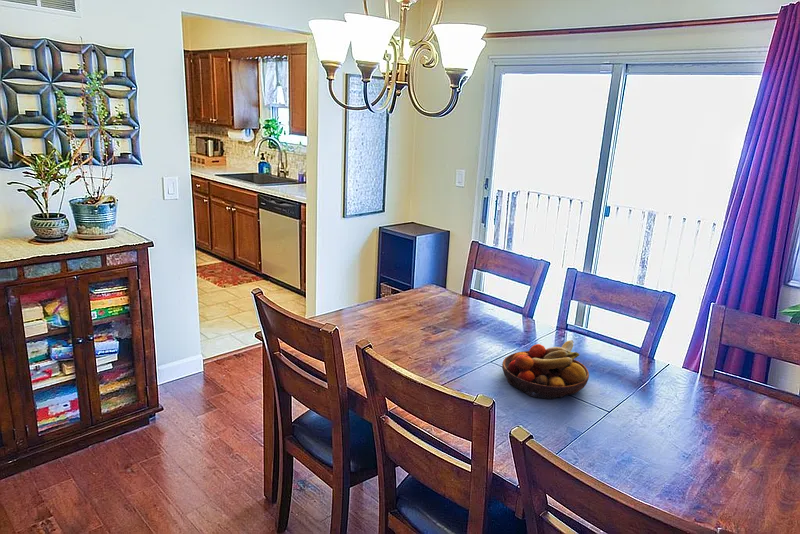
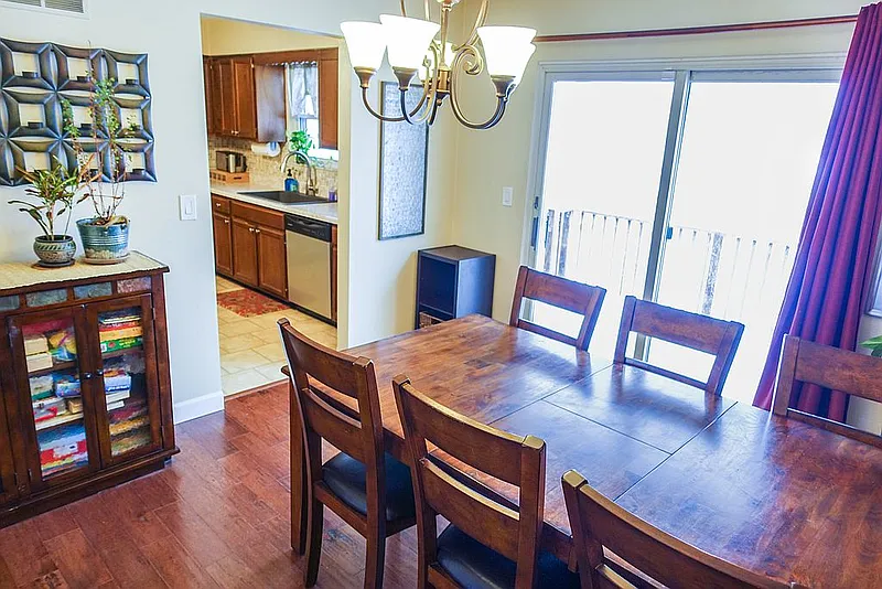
- fruit bowl [501,339,590,400]
